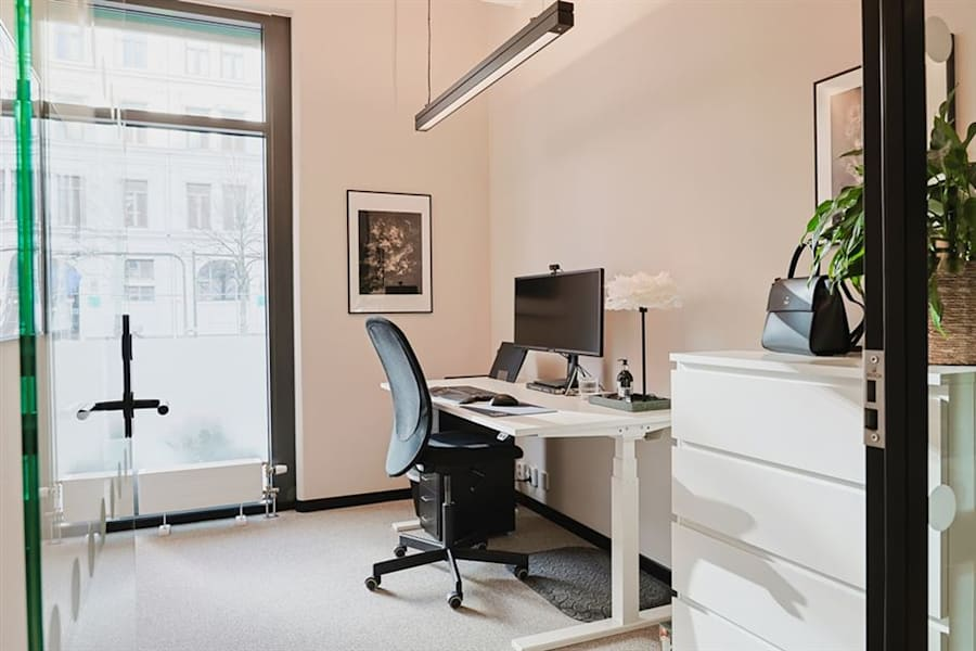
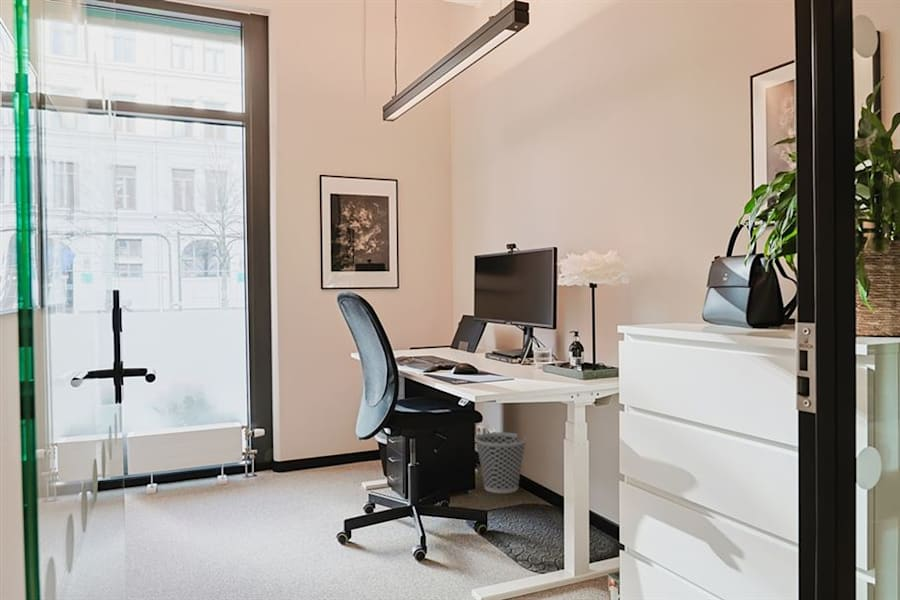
+ wastebasket [474,431,528,494]
